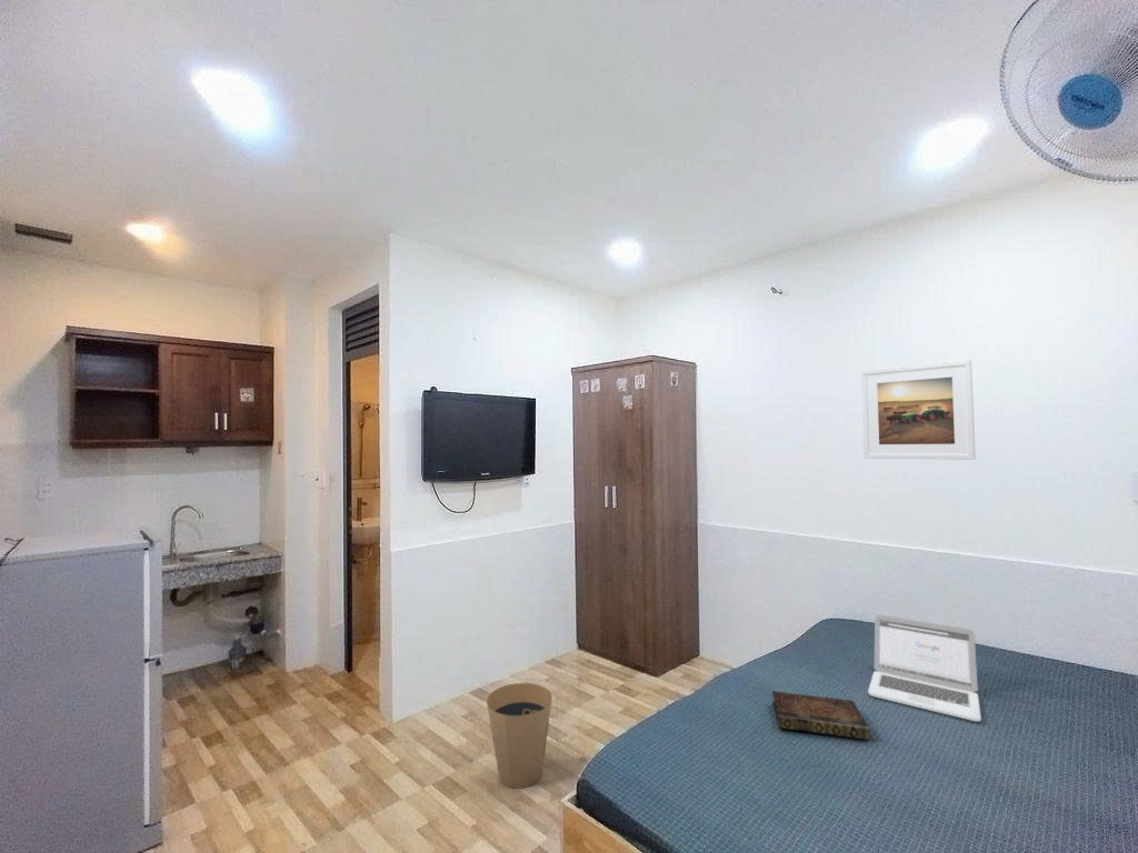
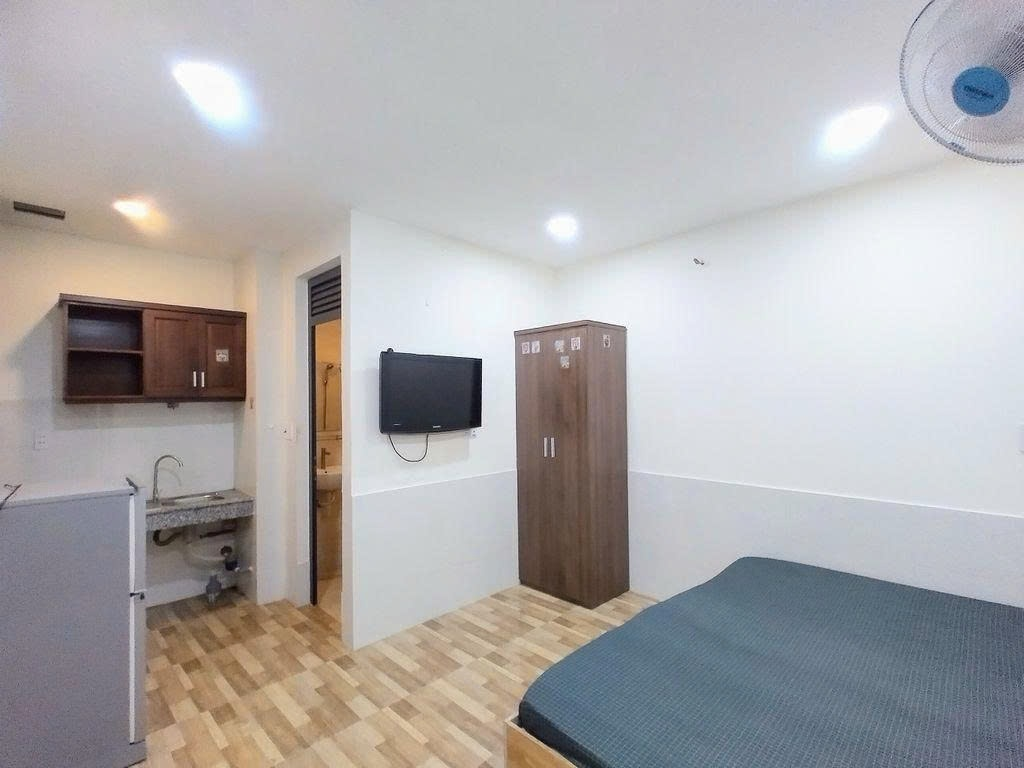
- book [771,690,870,741]
- trash can [486,682,553,790]
- laptop [867,614,982,722]
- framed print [860,359,977,461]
